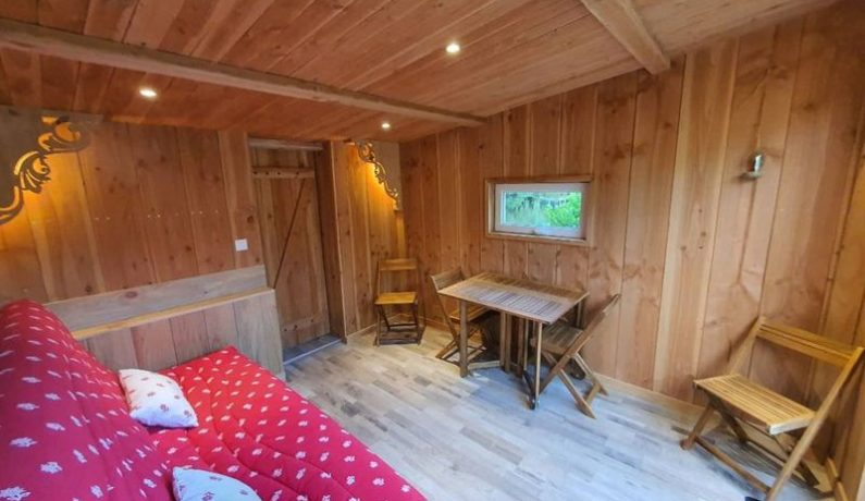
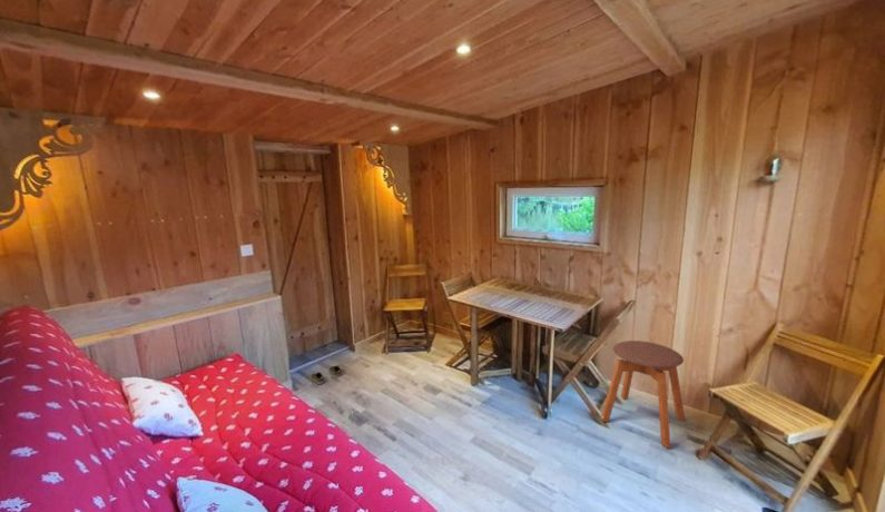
+ shoe [309,365,343,385]
+ stool [600,339,687,449]
